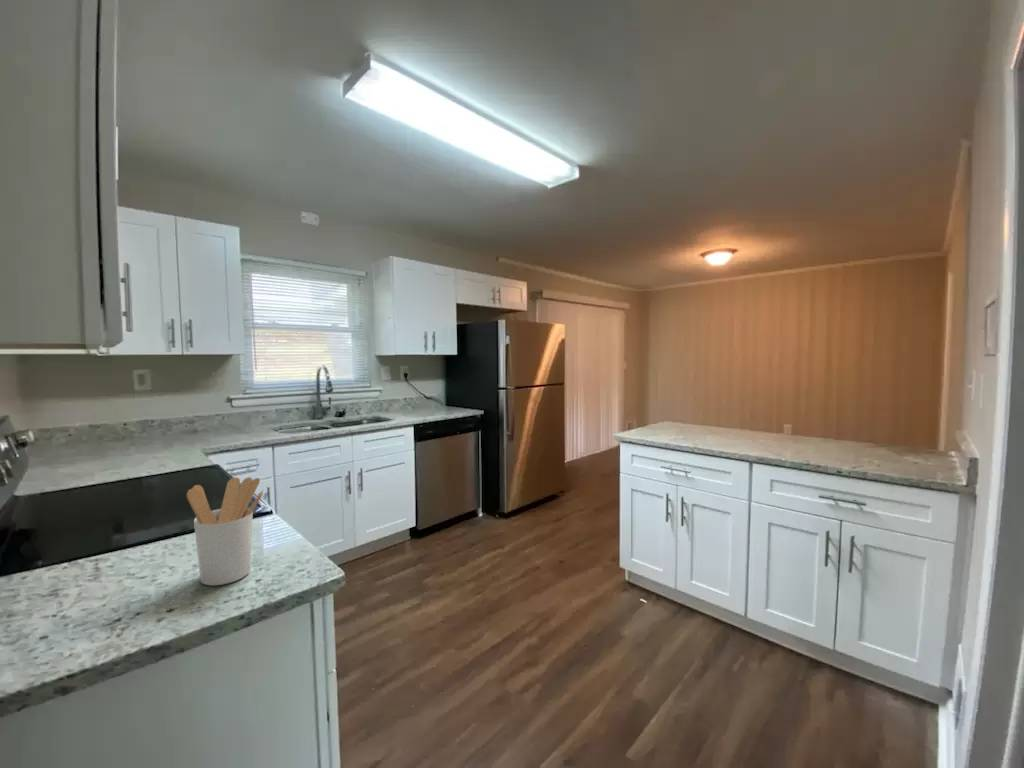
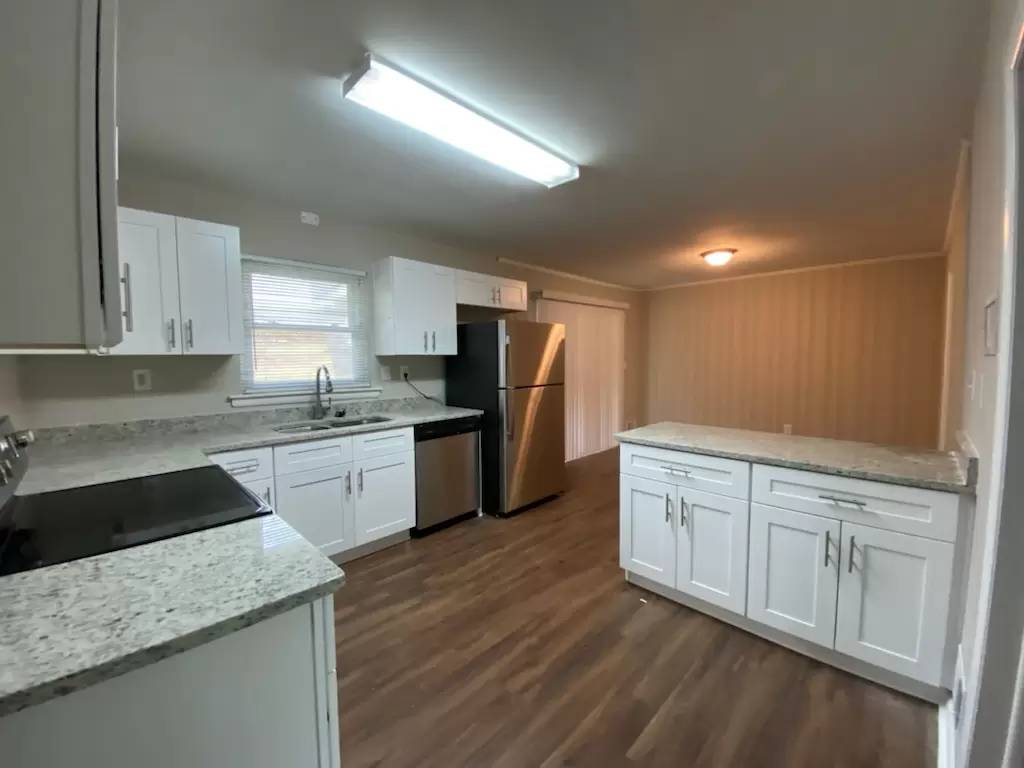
- utensil holder [186,476,264,587]
